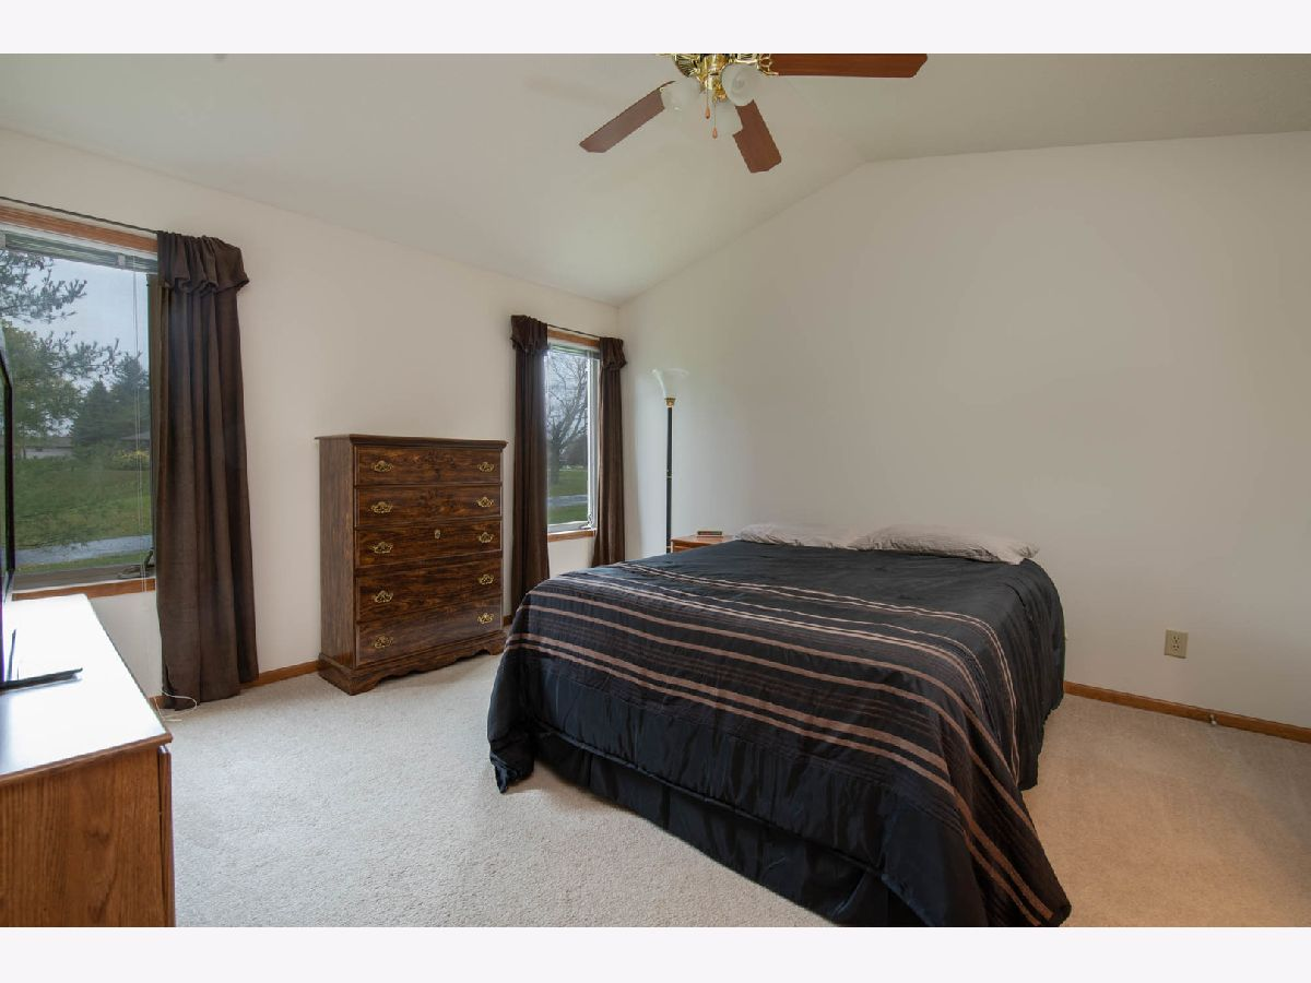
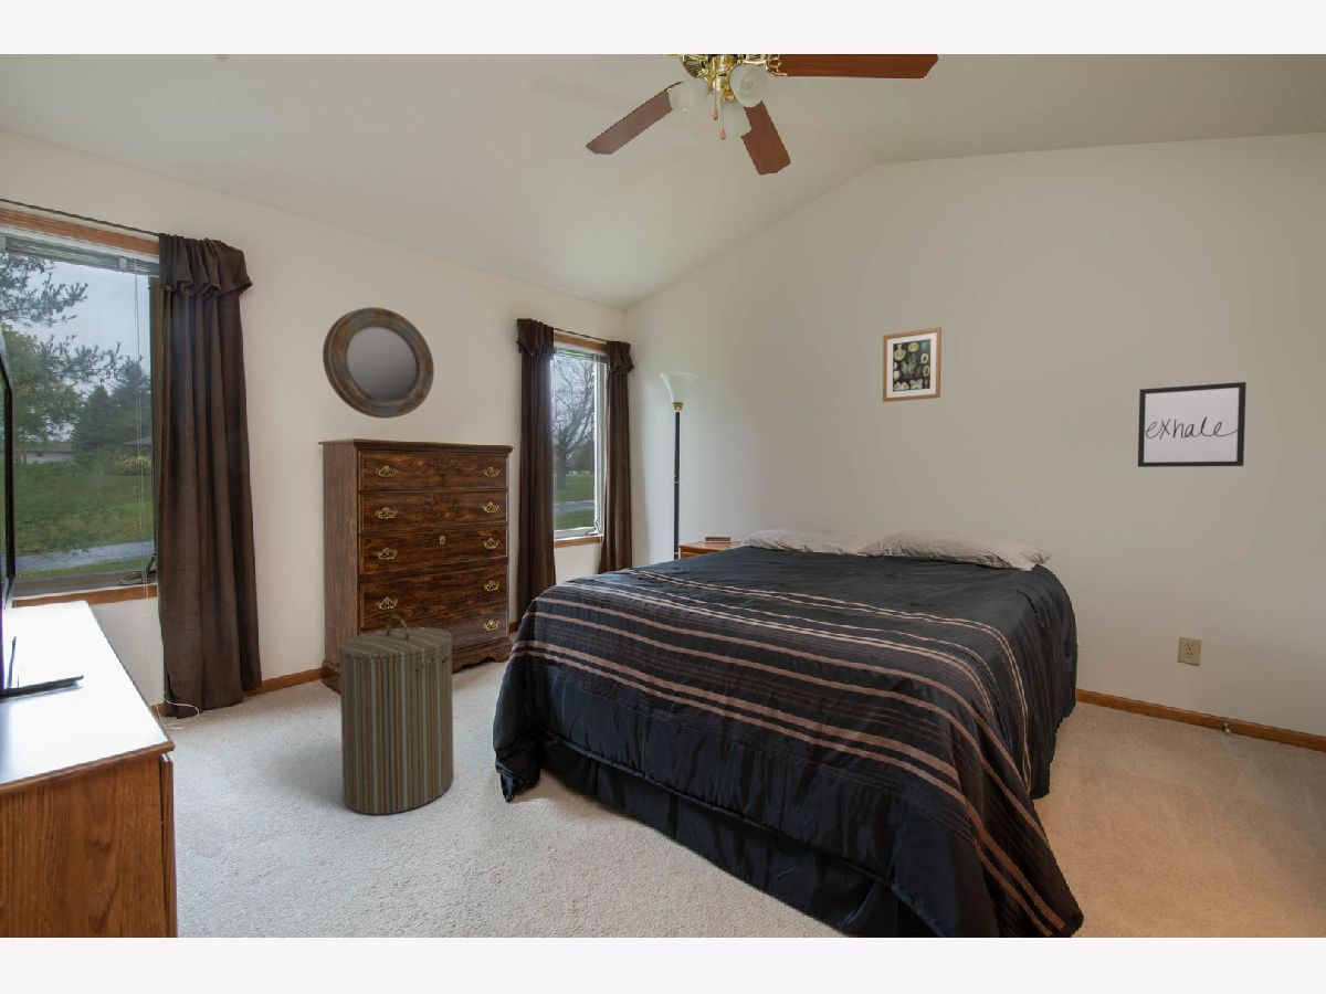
+ home mirror [322,306,435,420]
+ wall art [882,327,943,403]
+ laundry hamper [337,614,455,815]
+ wall art [1137,381,1248,468]
